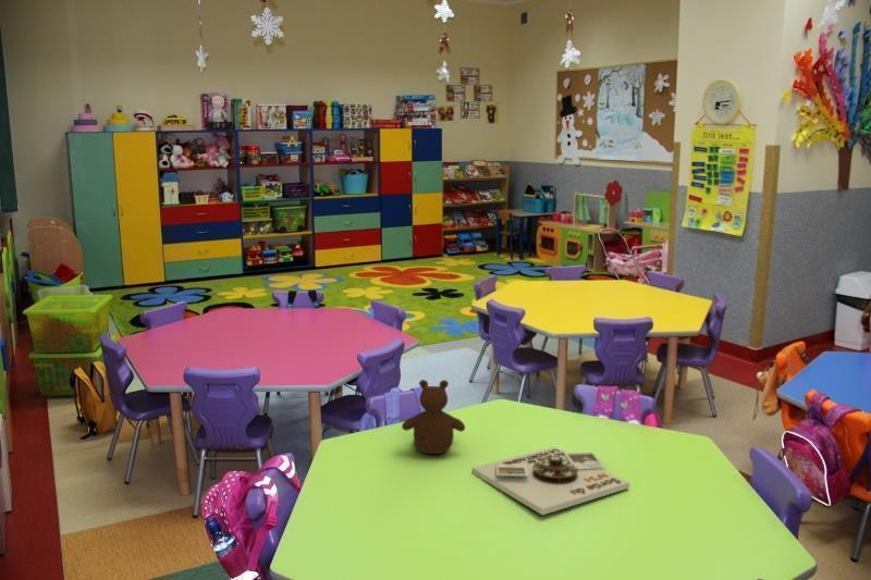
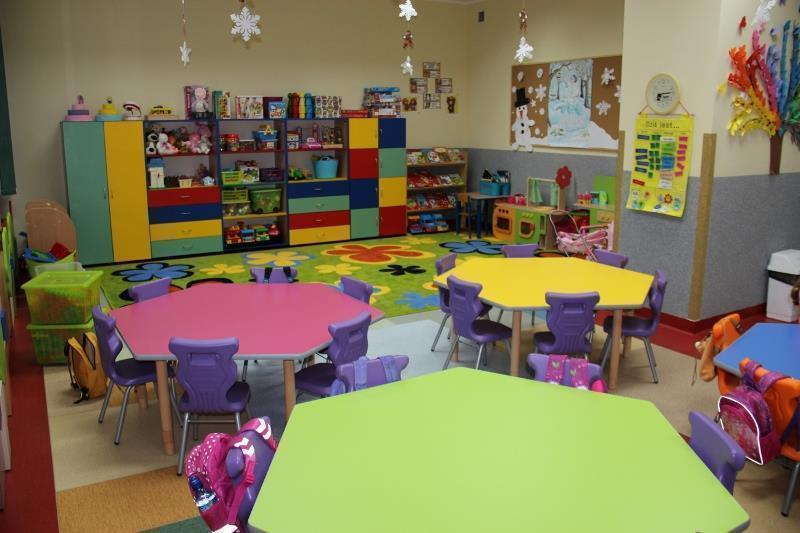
- stuffed animal [401,379,466,455]
- board game [471,446,630,516]
